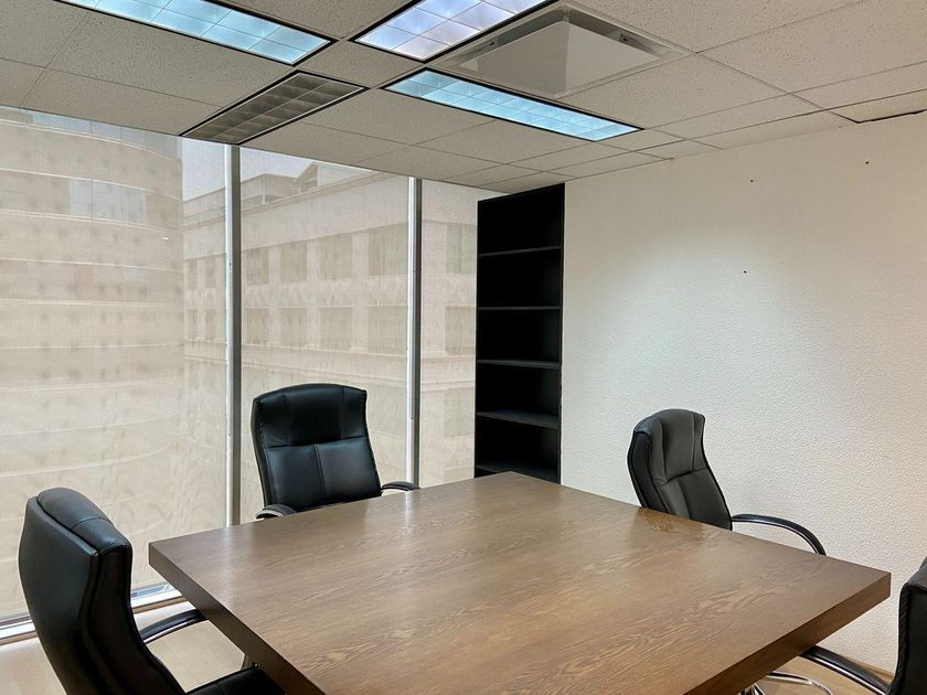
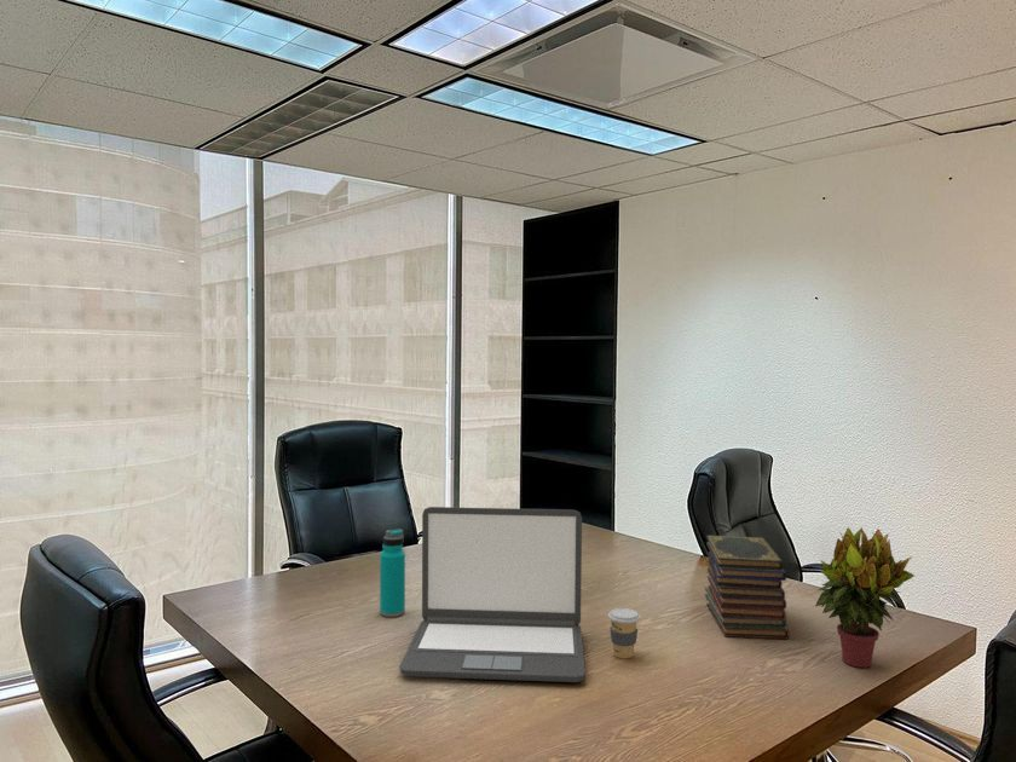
+ coffee cup [607,607,641,659]
+ book stack [704,535,790,640]
+ water bottle [379,529,406,618]
+ potted plant [814,526,916,669]
+ laptop [398,506,587,683]
